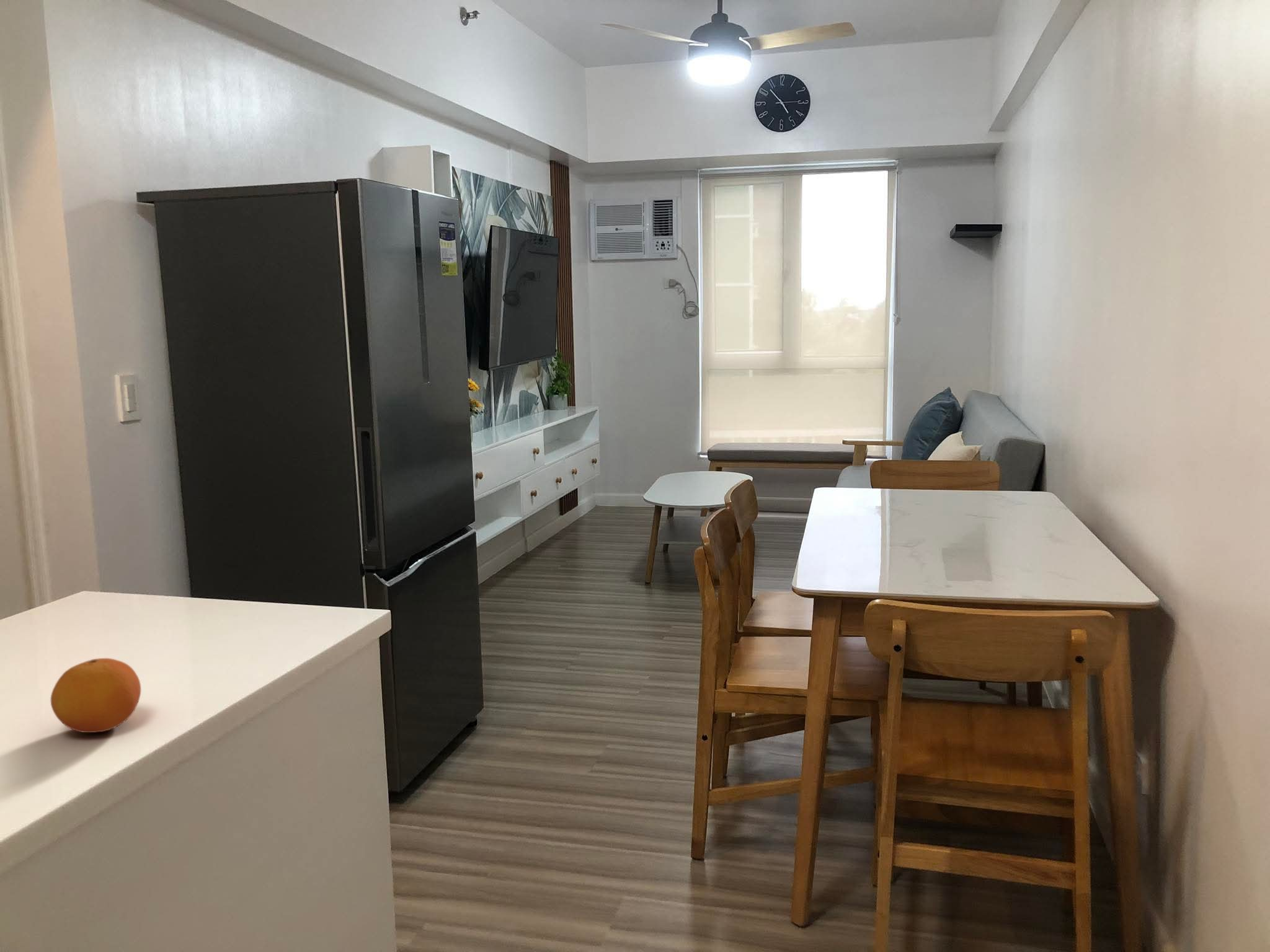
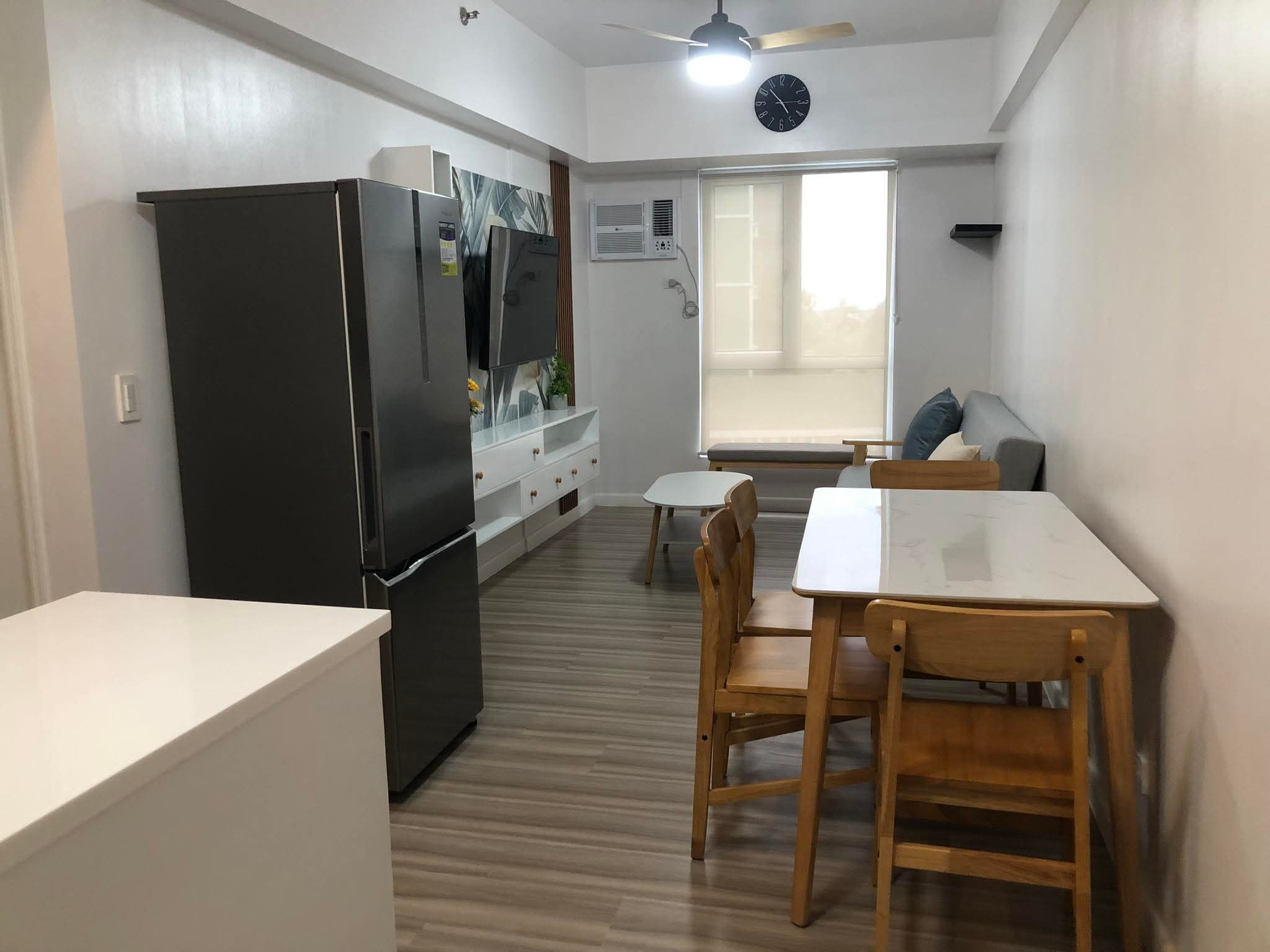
- fruit [50,658,141,733]
